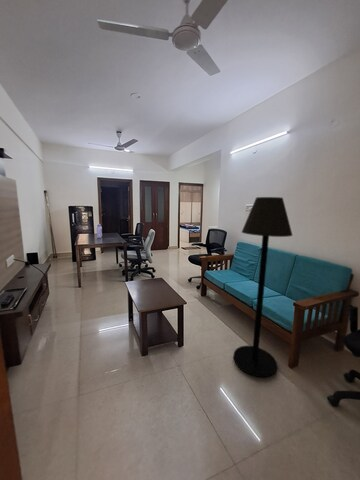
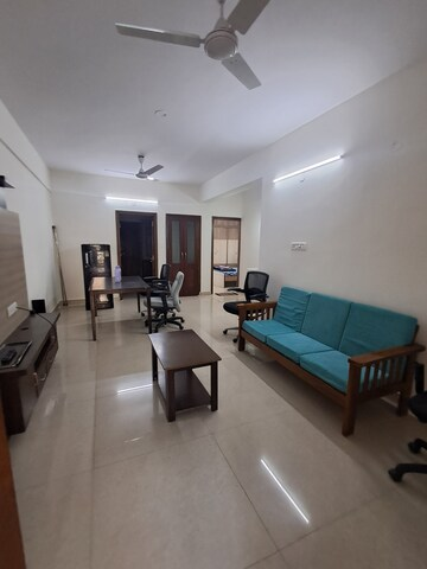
- floor lamp [232,196,294,378]
